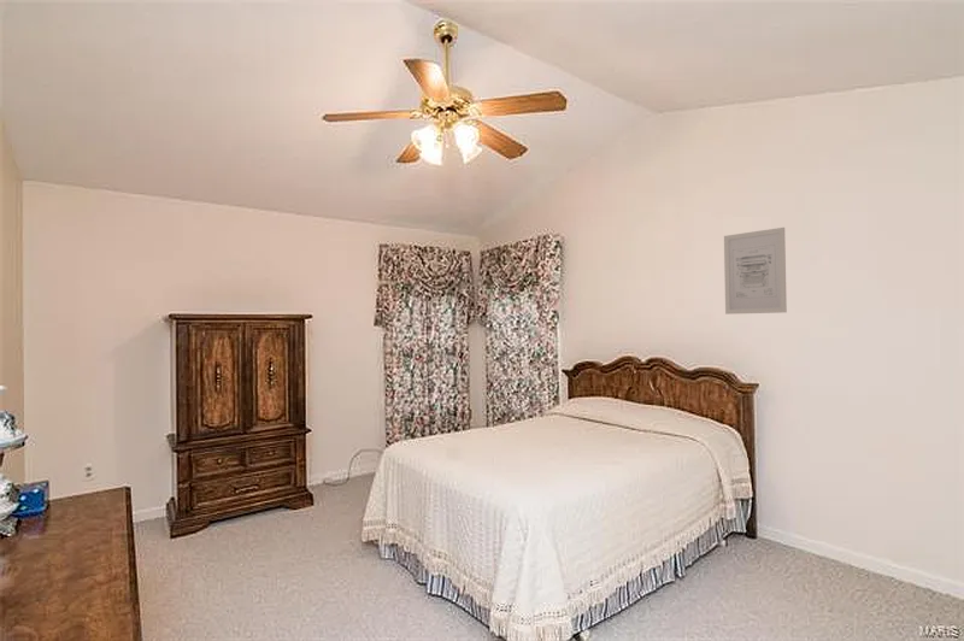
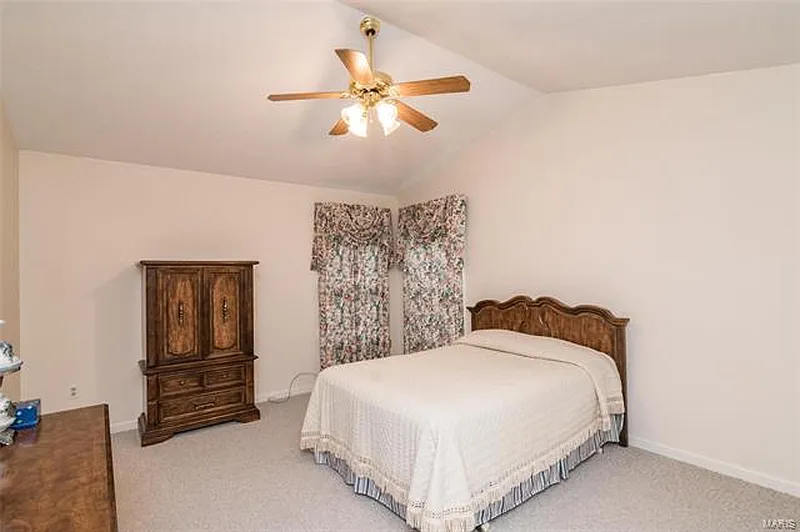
- wall art [723,227,788,316]
